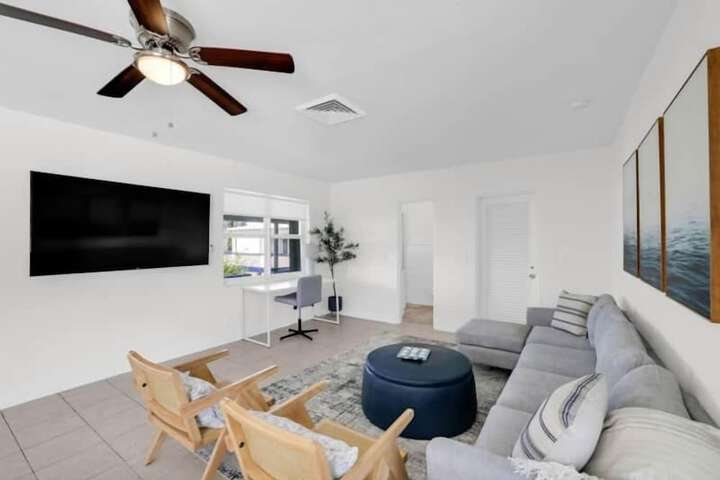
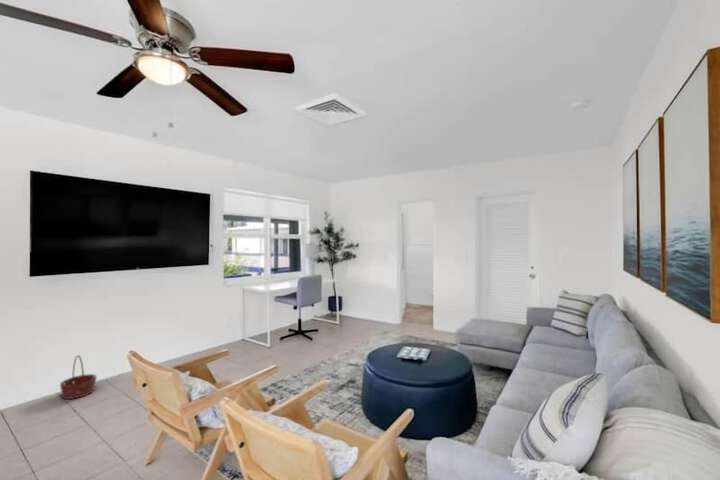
+ basket [59,355,98,400]
